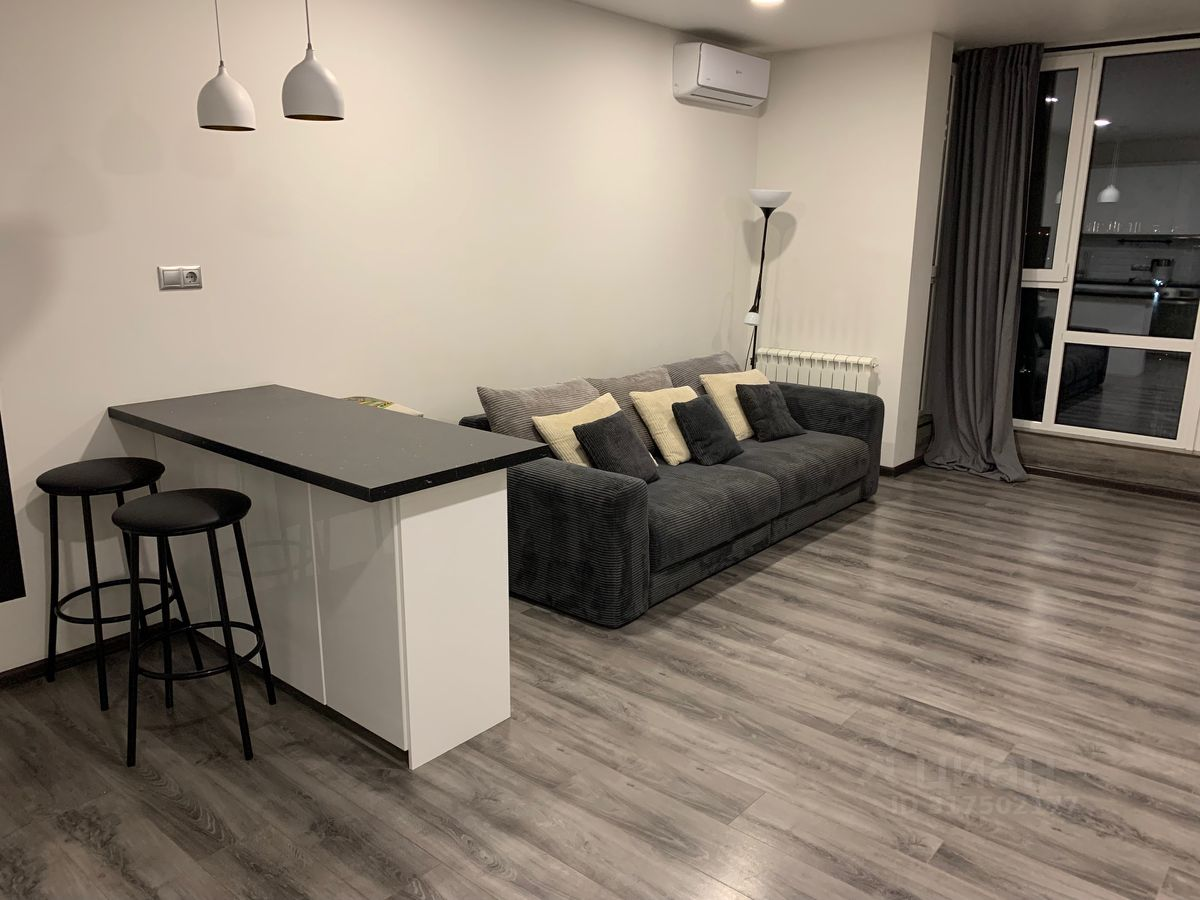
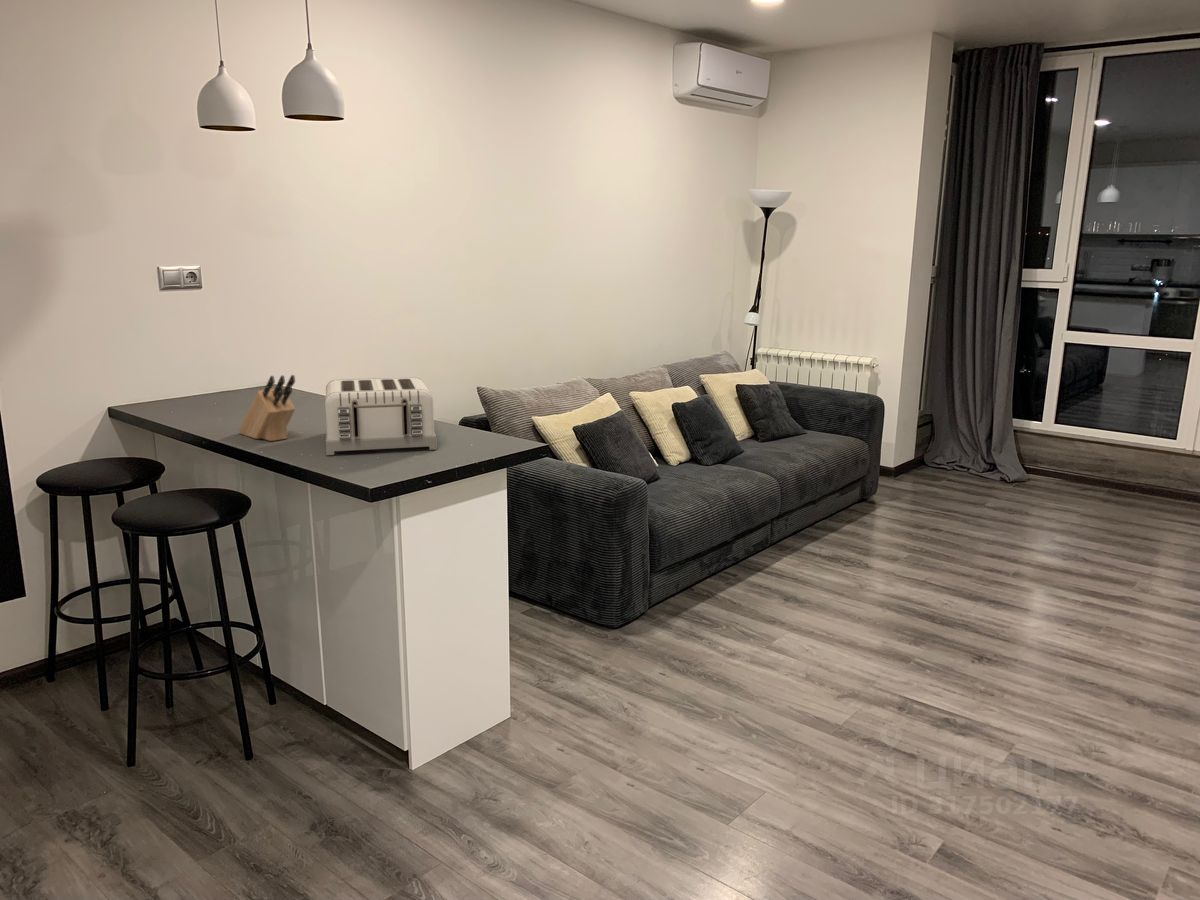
+ knife block [237,374,296,442]
+ toaster [324,376,438,456]
